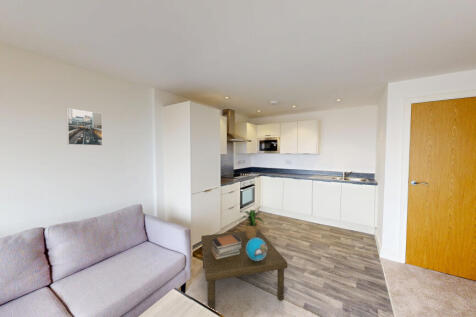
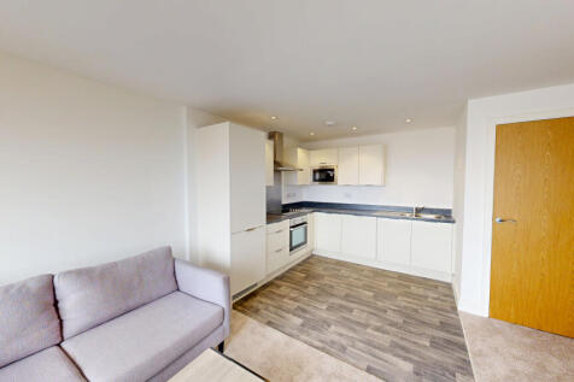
- coffee table [200,229,289,311]
- book stack [212,234,242,259]
- potted plant [238,209,265,239]
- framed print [65,107,104,147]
- decorative sphere [246,238,267,261]
